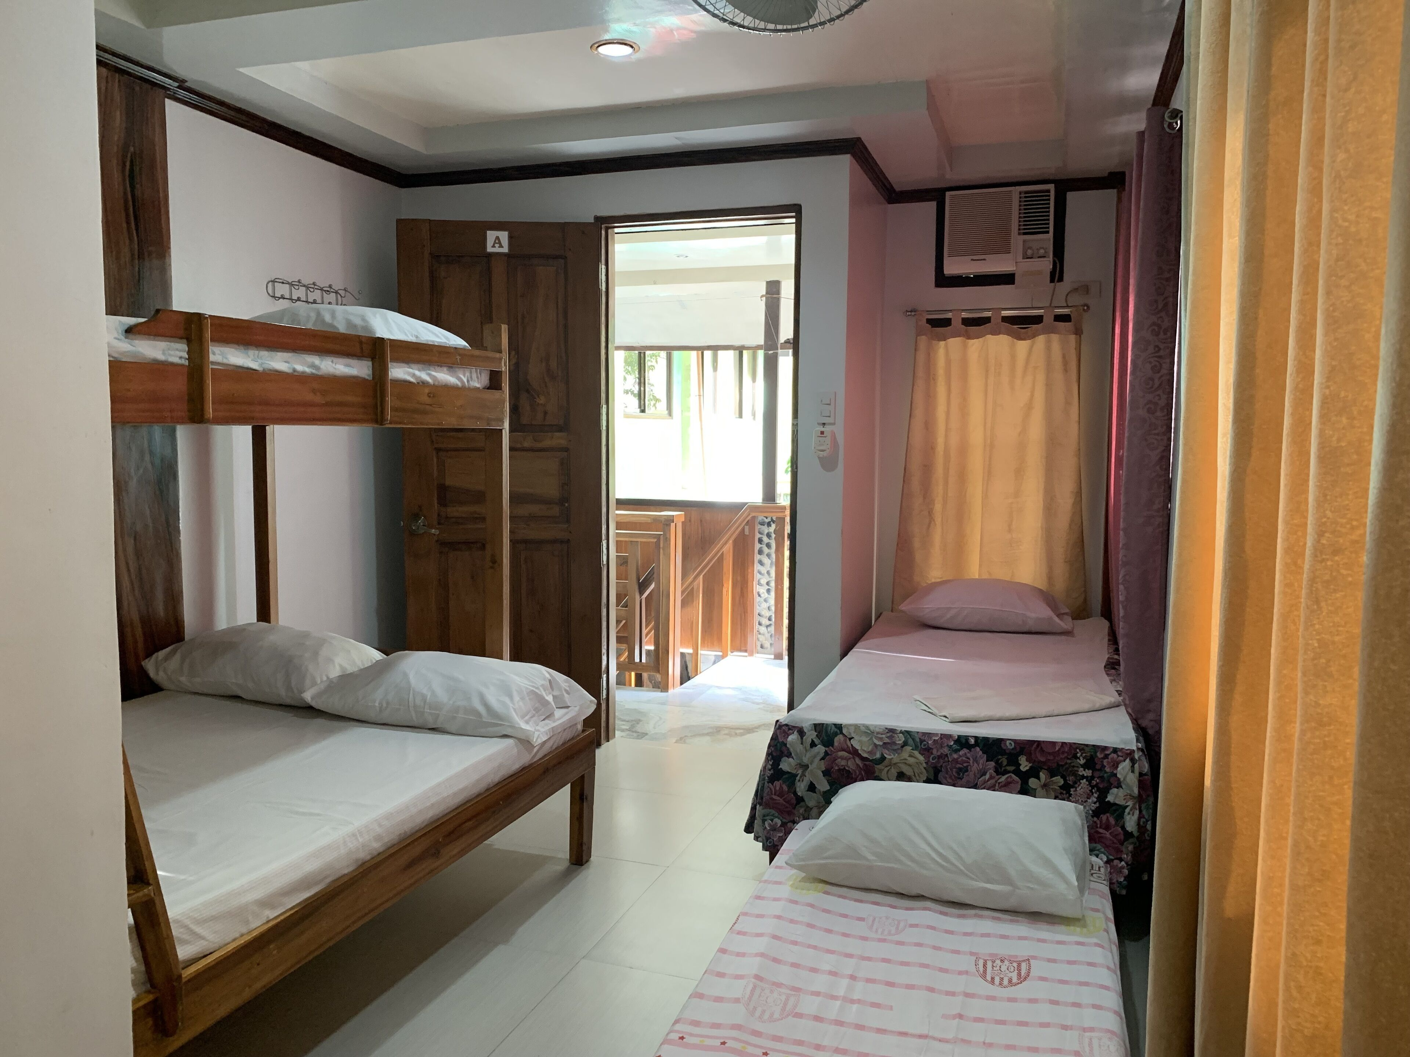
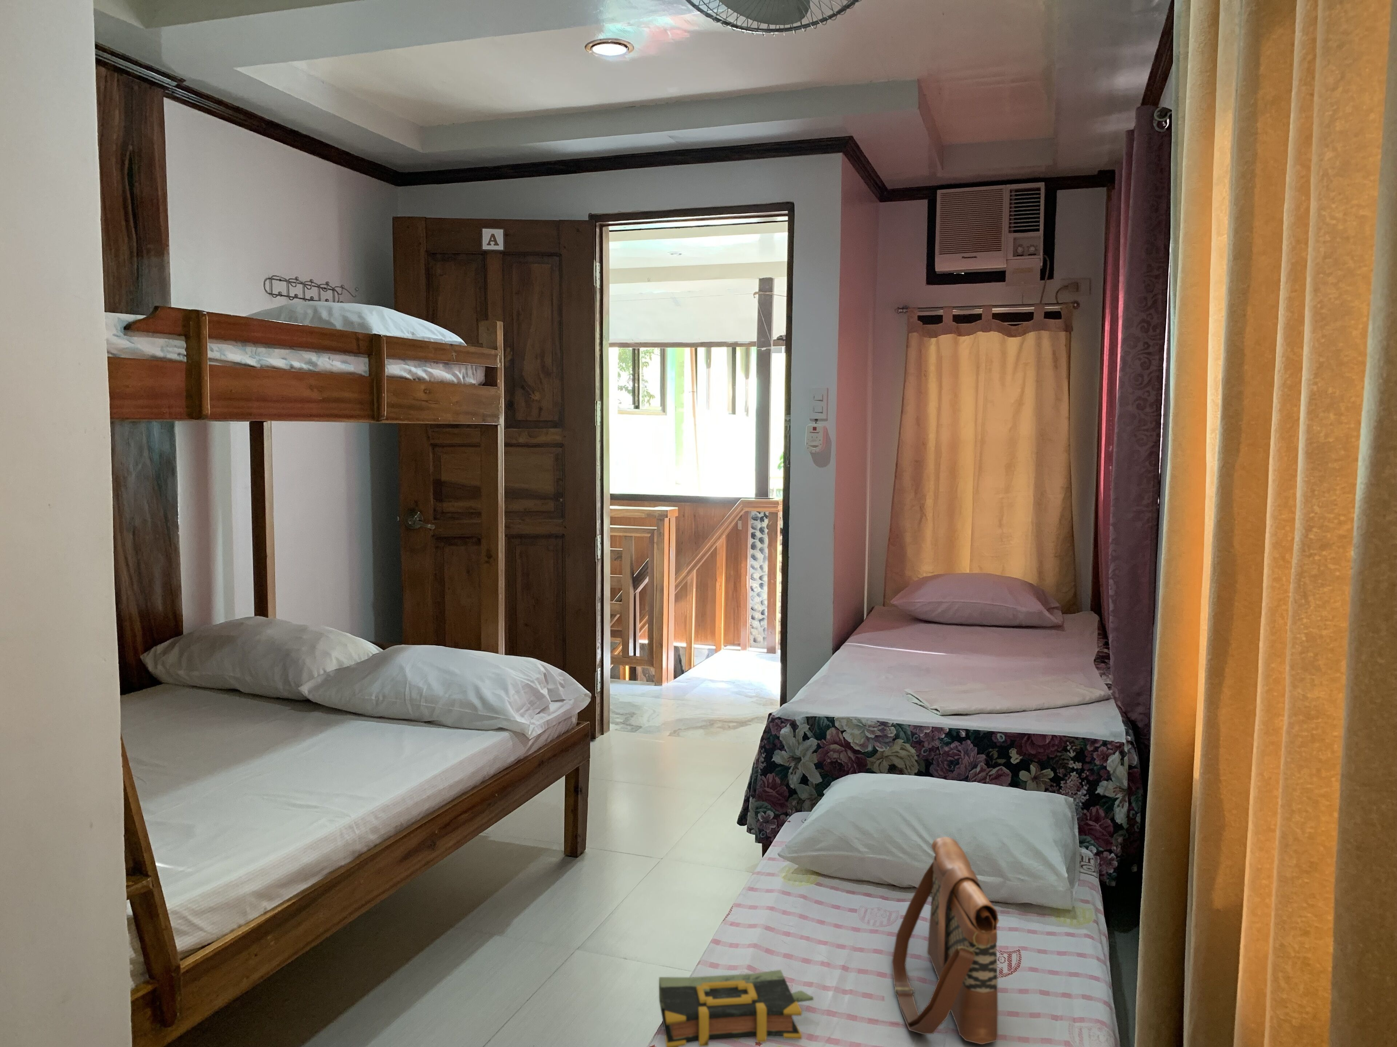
+ book [659,969,814,1047]
+ shoulder bag [891,837,1000,1045]
